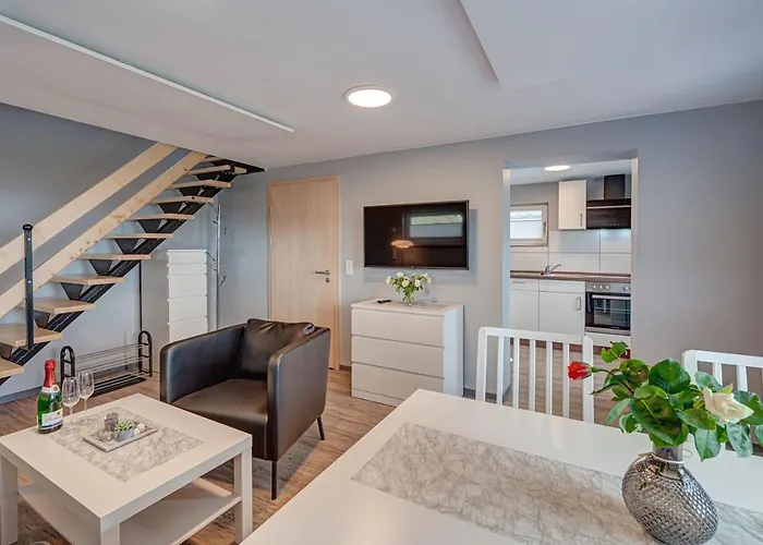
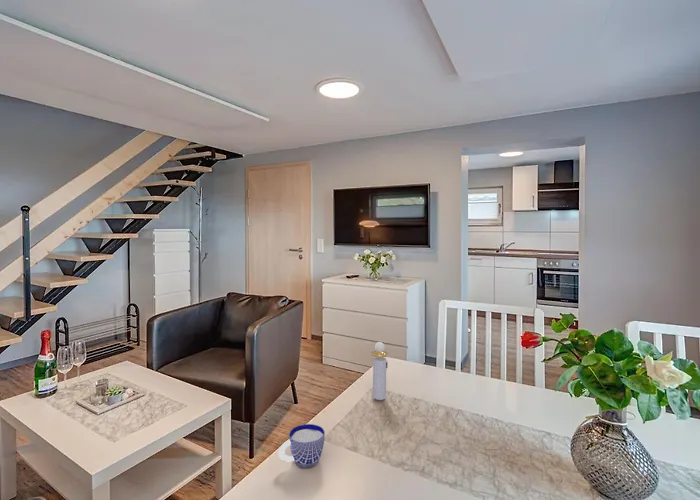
+ perfume bottle [370,341,389,401]
+ cup [277,423,326,469]
